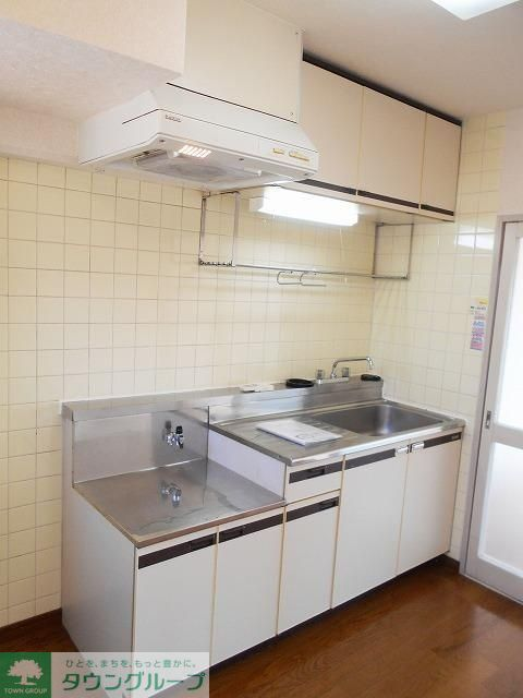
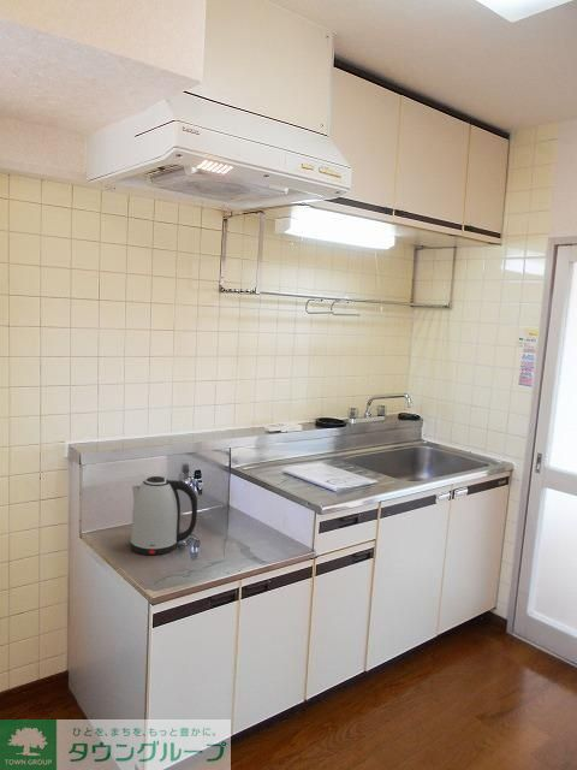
+ kettle [130,475,198,556]
